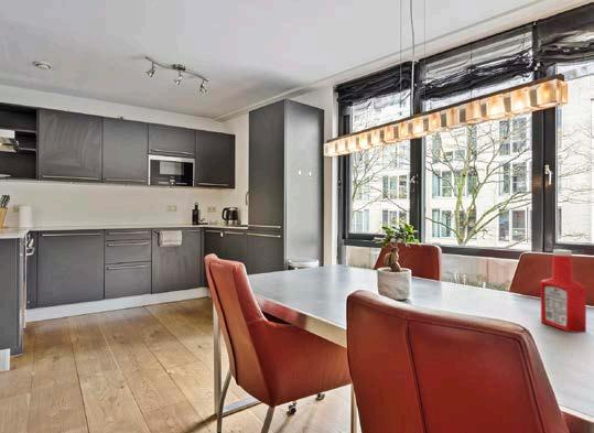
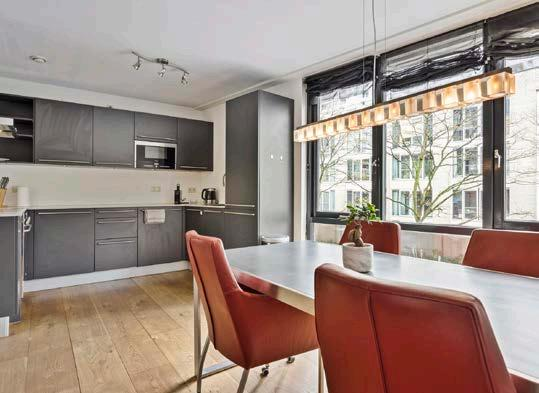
- soap bottle [540,249,587,334]
